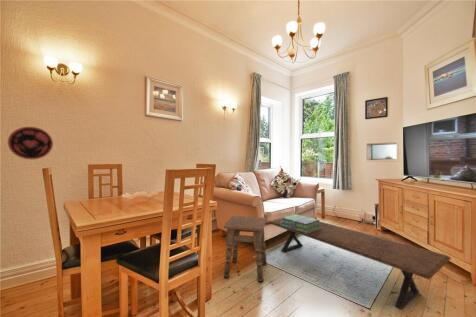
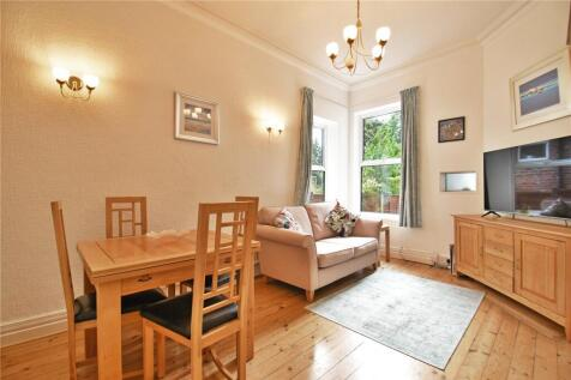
- side table [223,215,268,284]
- stack of books [281,213,321,233]
- coffee table [266,217,452,310]
- plate [7,126,54,160]
